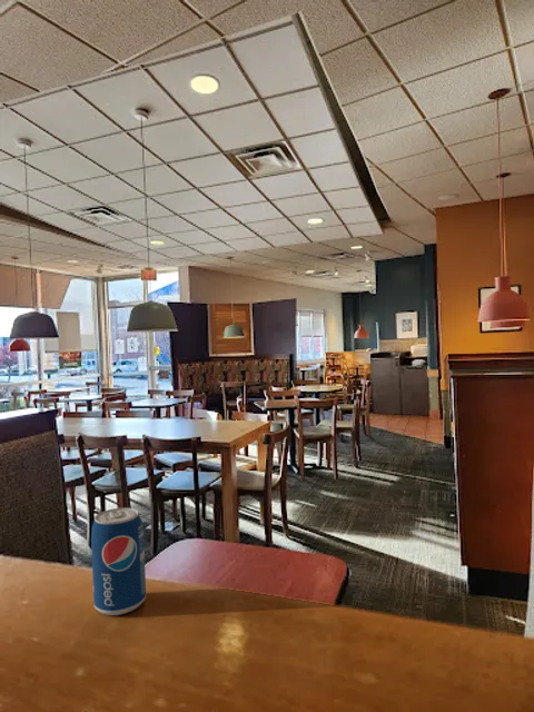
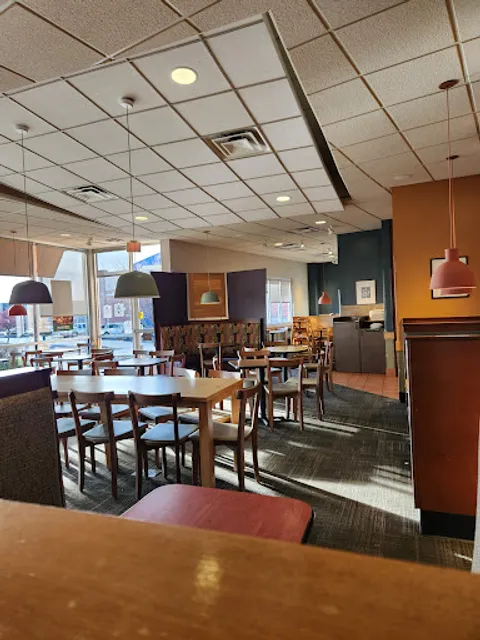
- beverage can [90,506,147,616]
